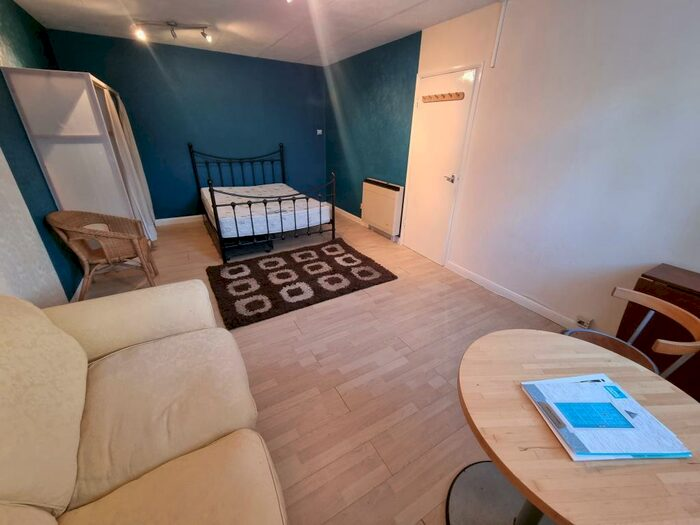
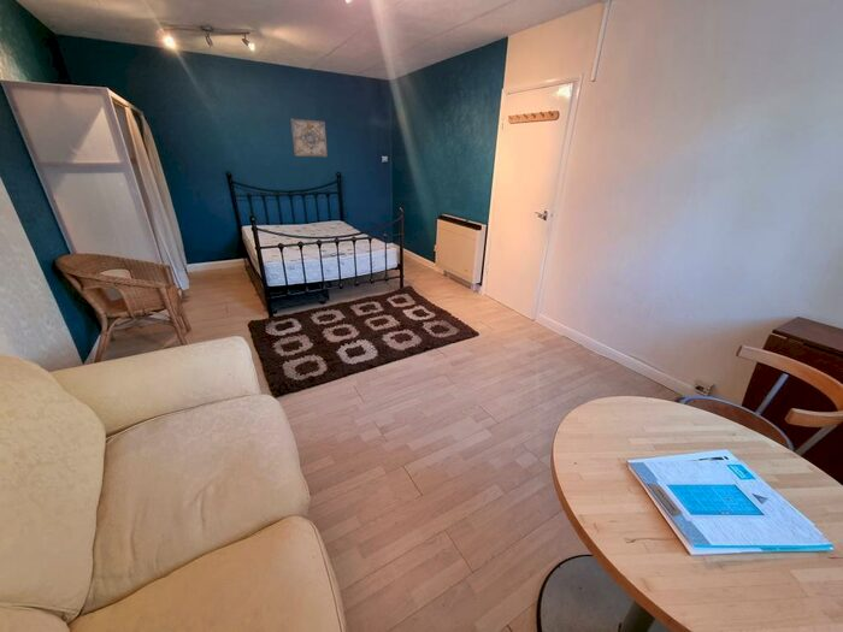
+ wall art [290,118,329,158]
